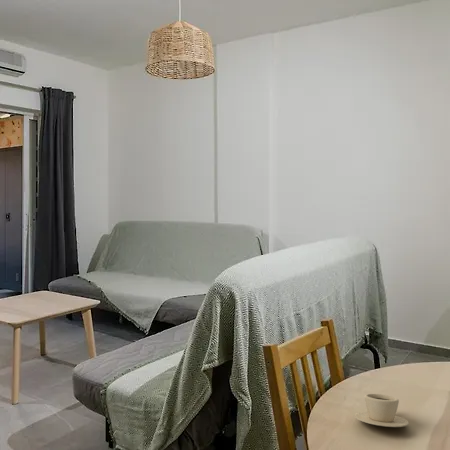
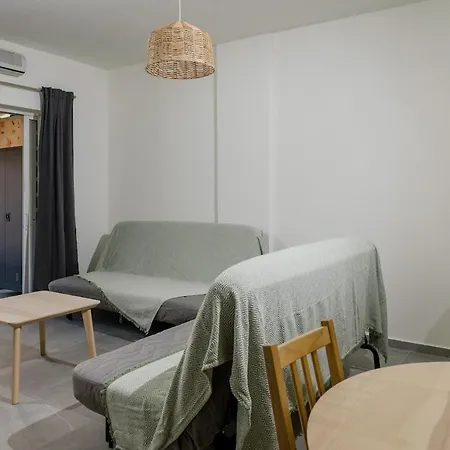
- cup [354,393,410,428]
